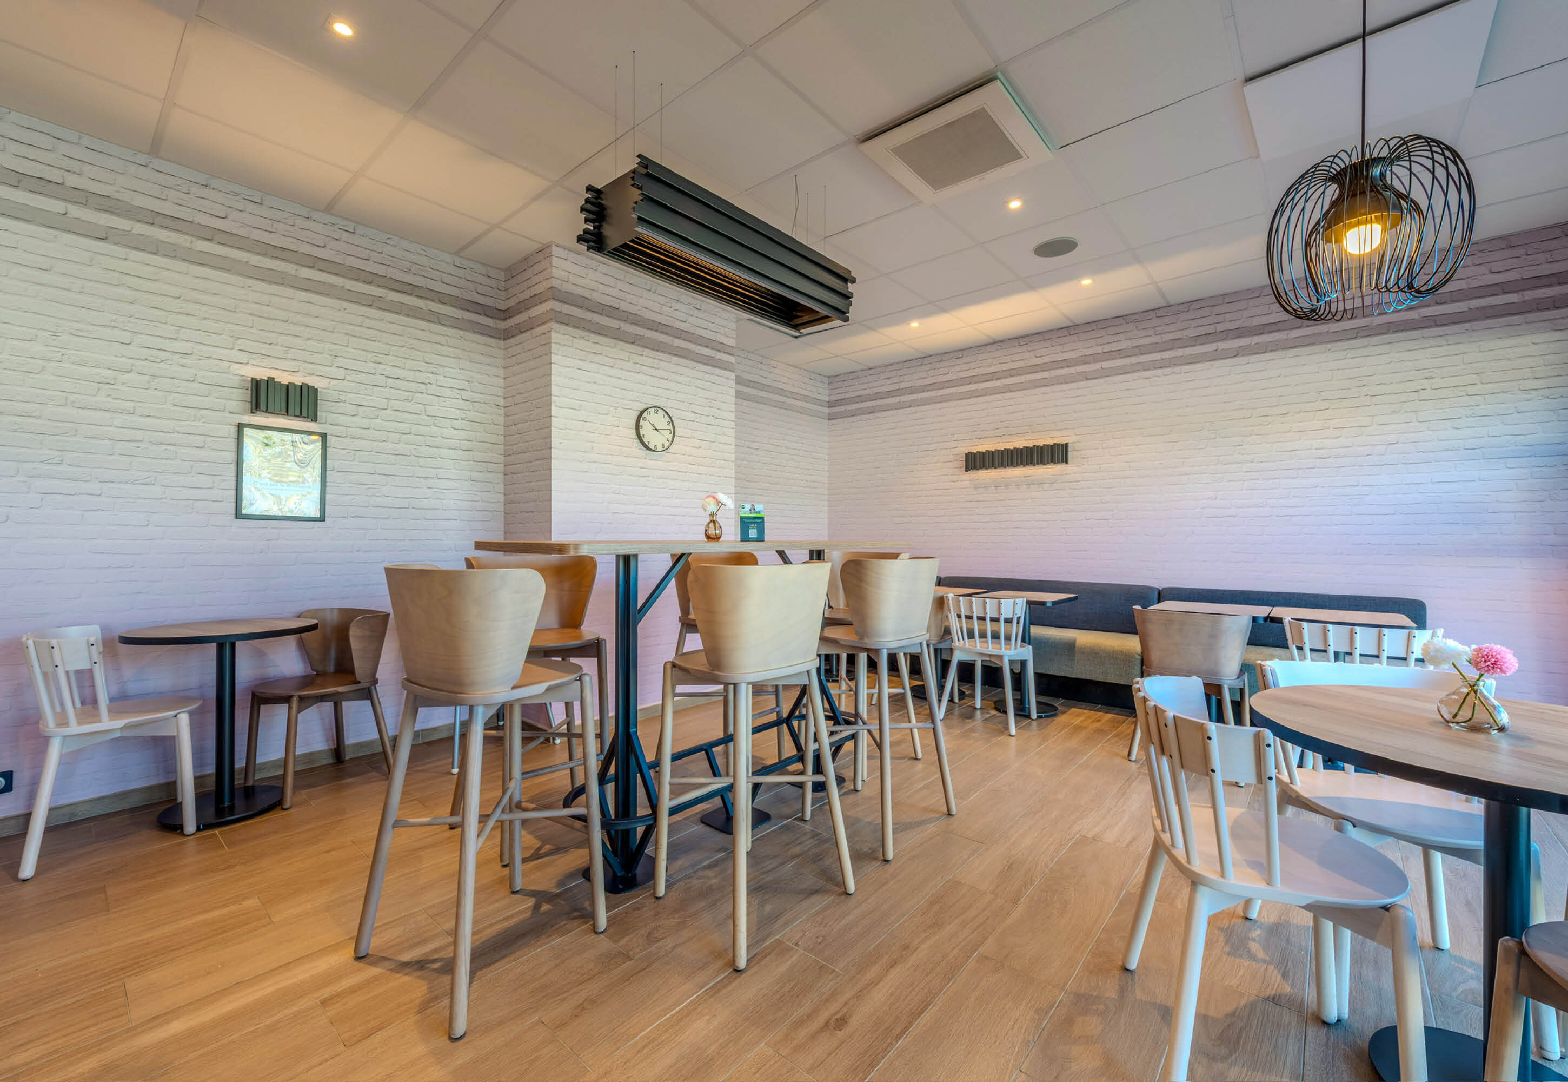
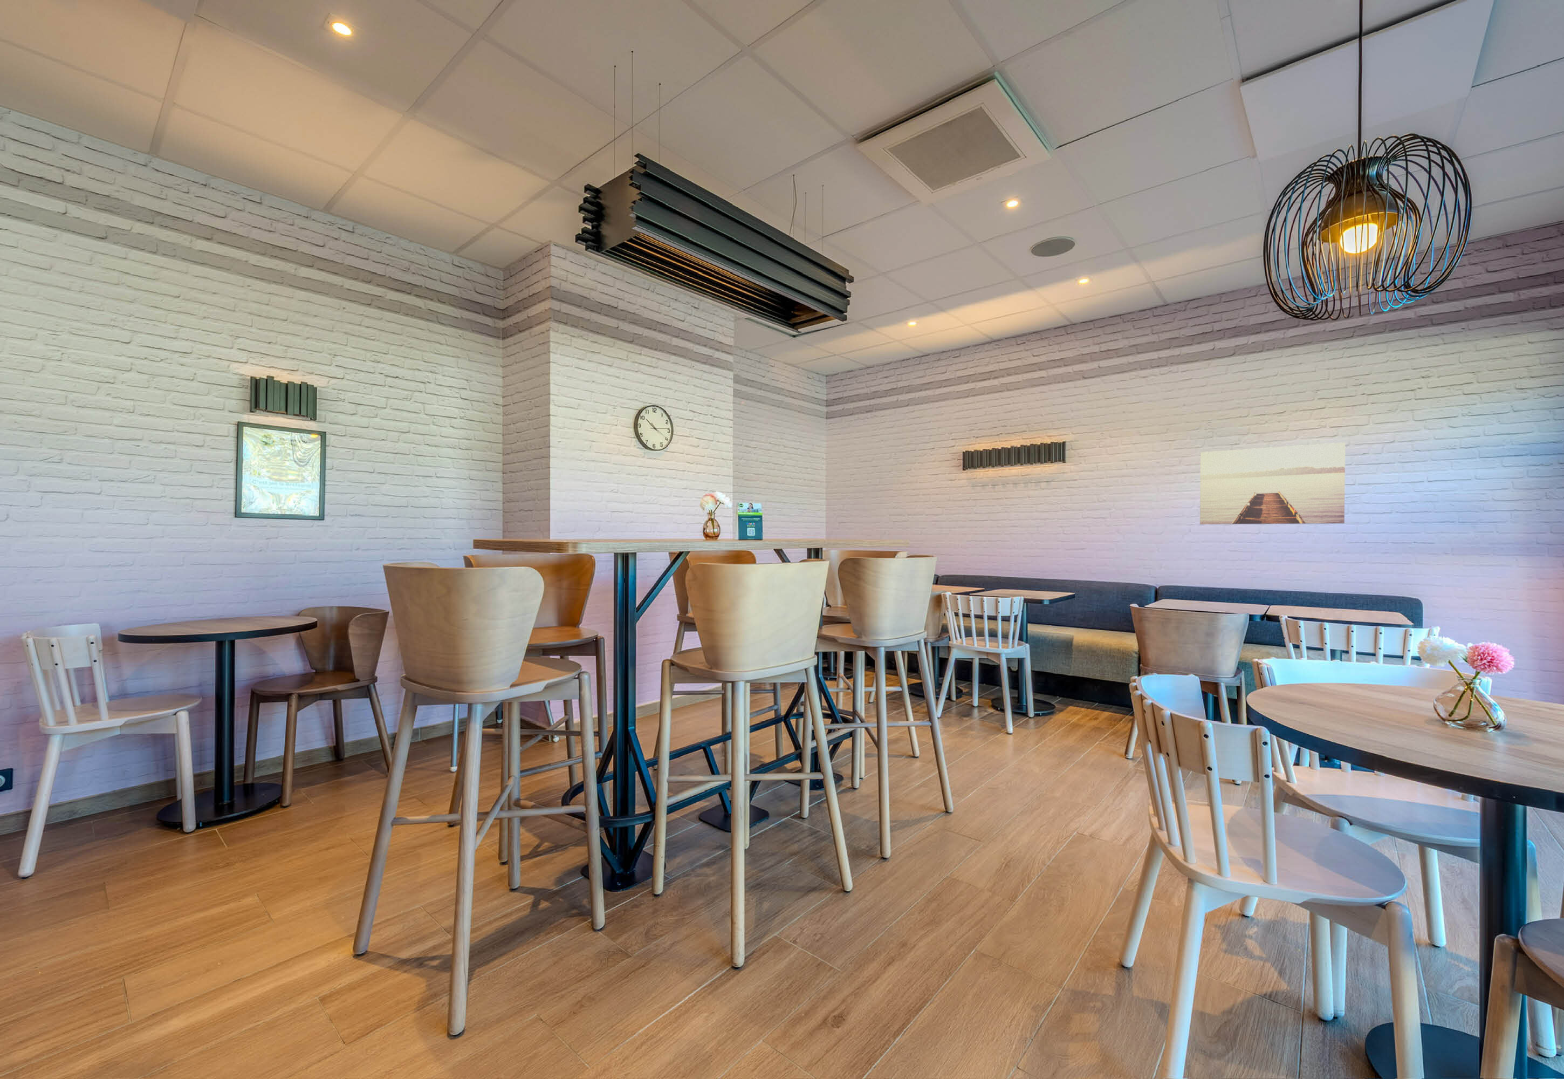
+ wall art [1199,442,1345,525]
